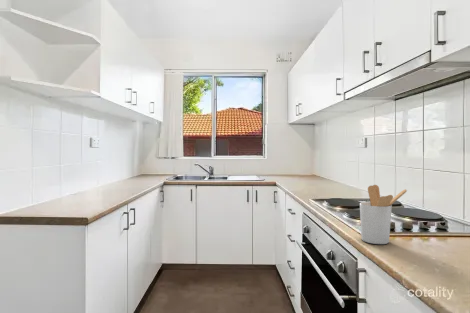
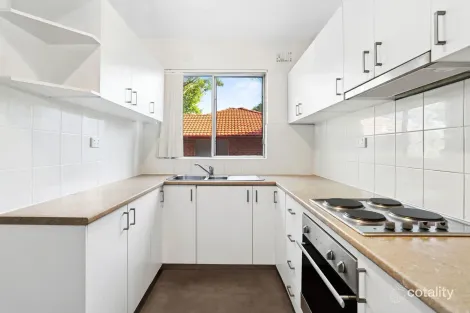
- utensil holder [359,184,408,245]
